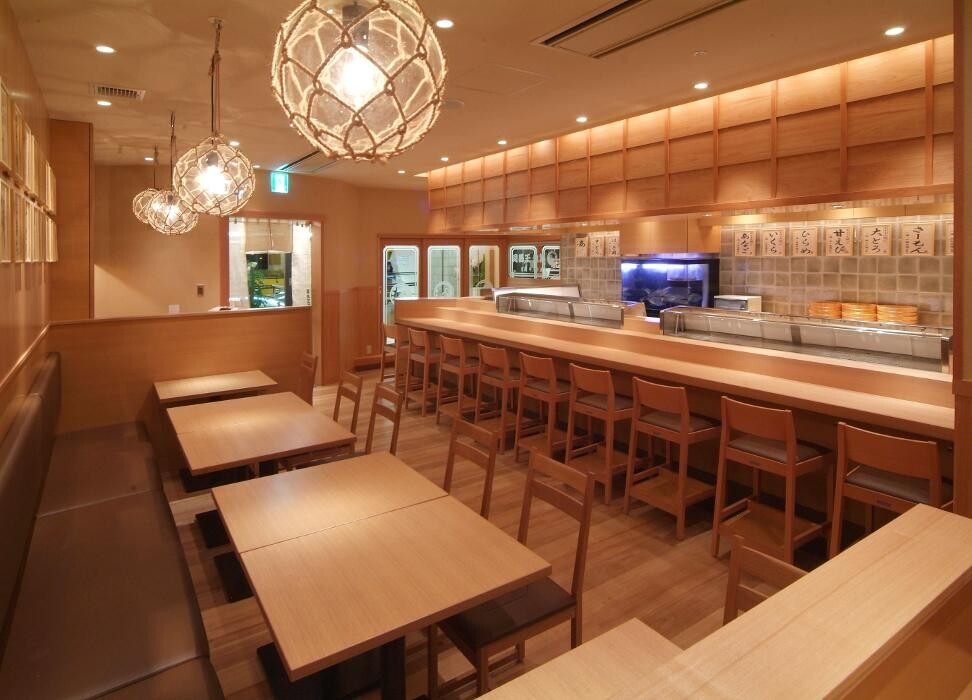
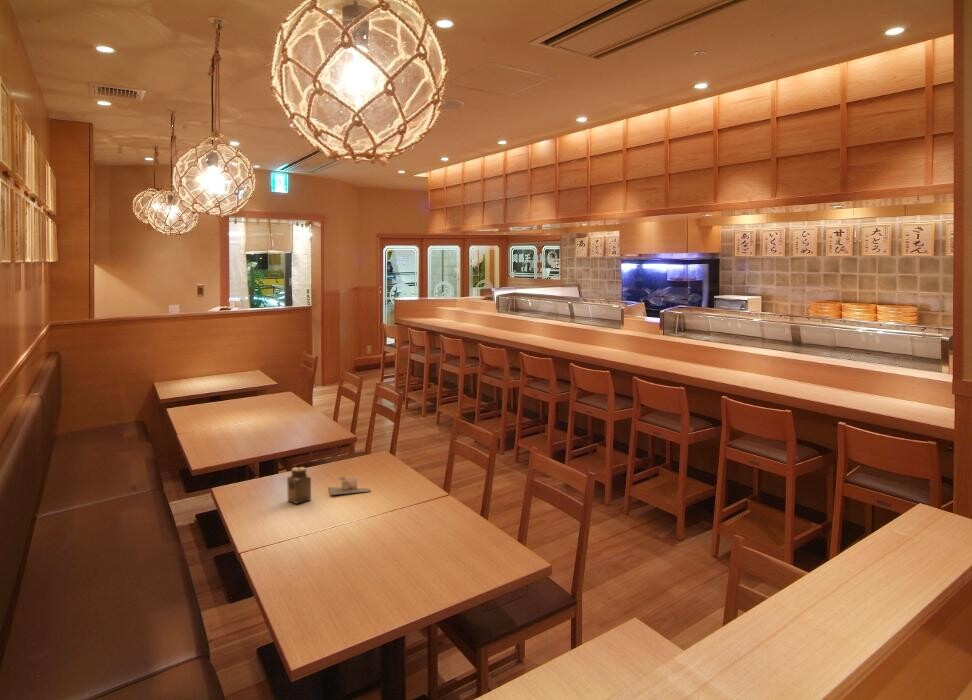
+ salt shaker [286,466,312,505]
+ utensil holder [328,474,372,496]
